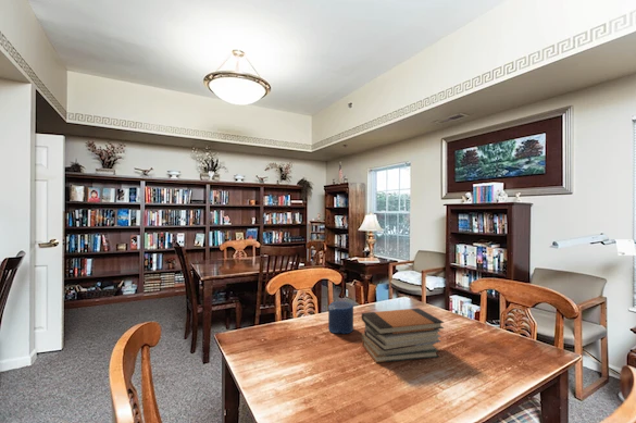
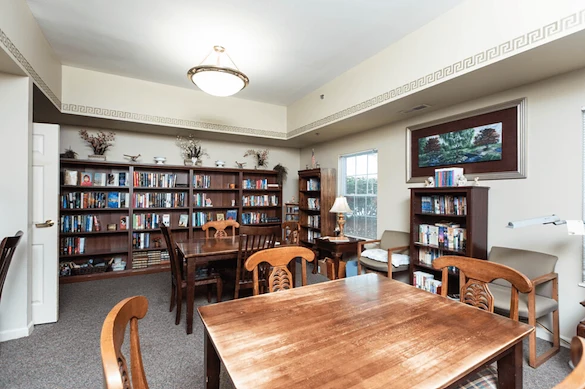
- book stack [361,308,445,364]
- candle [327,300,354,335]
